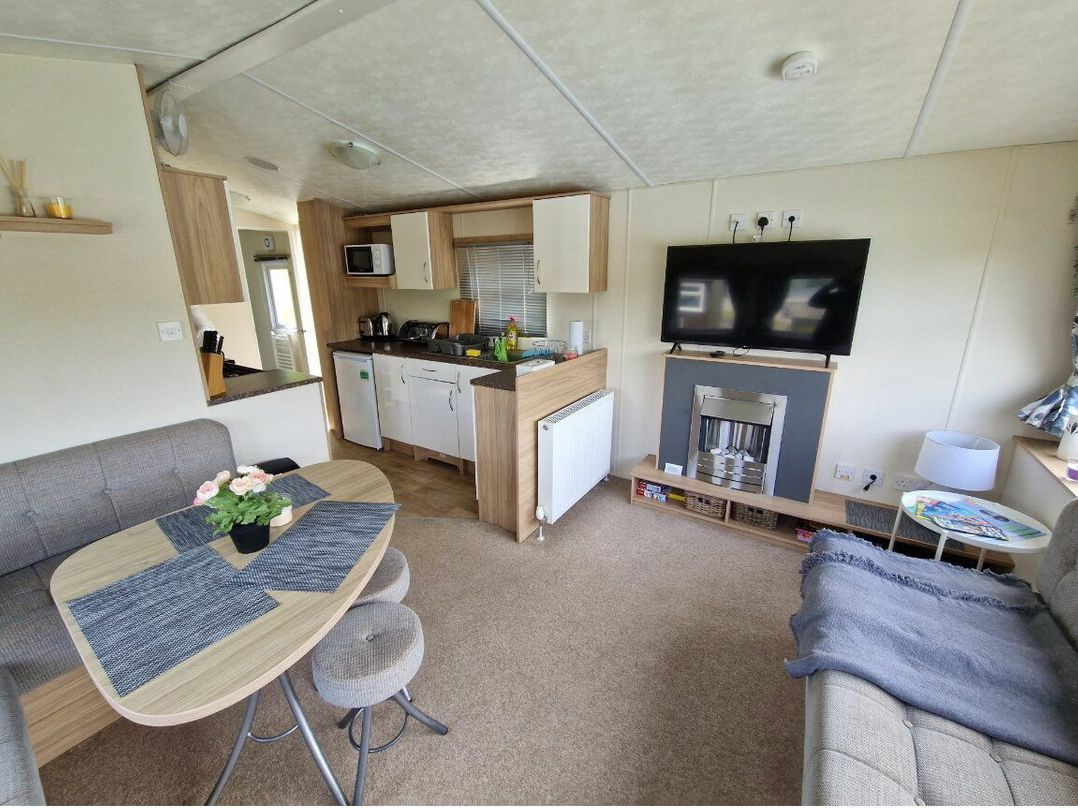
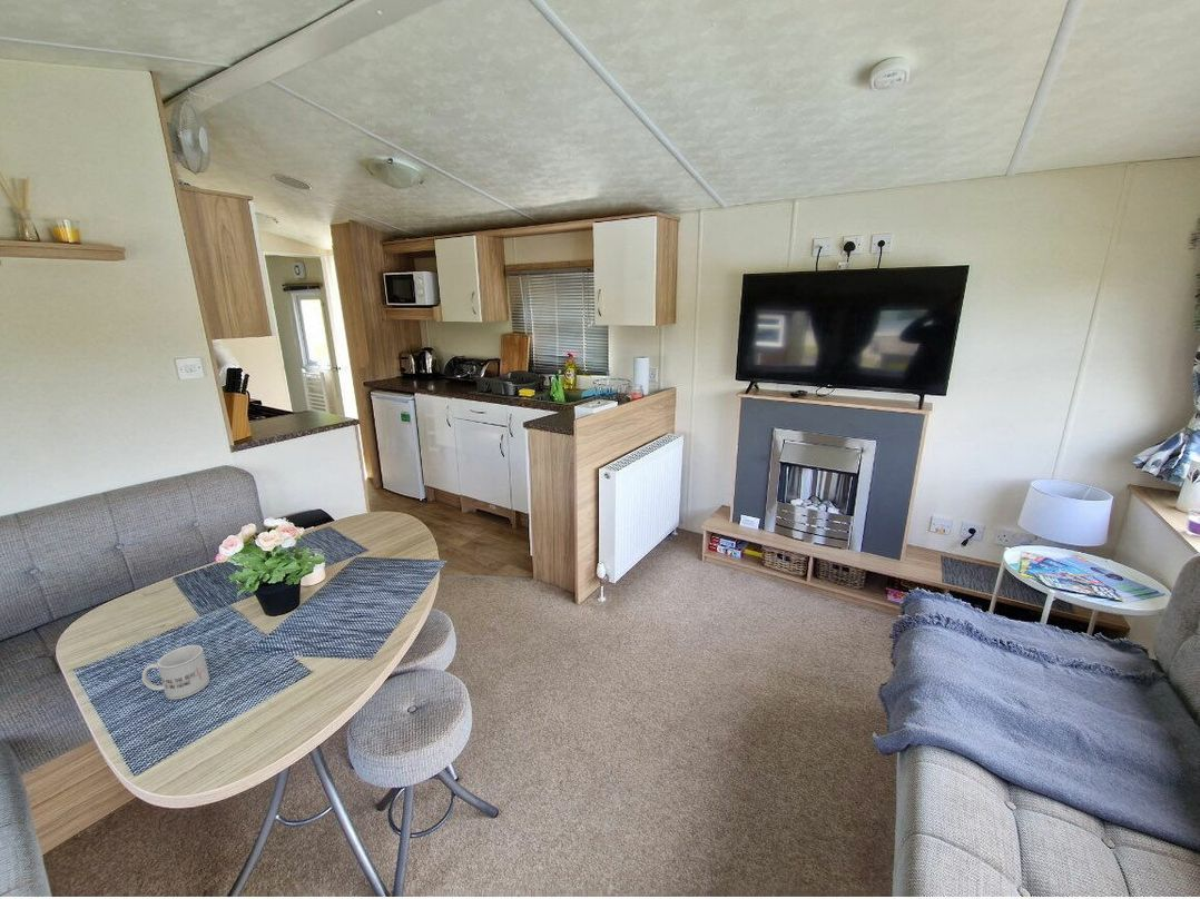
+ mug [141,644,210,701]
